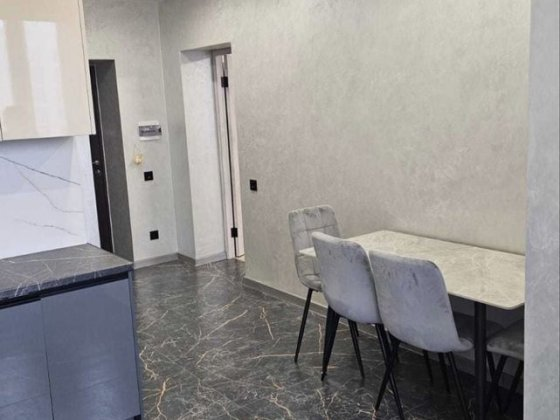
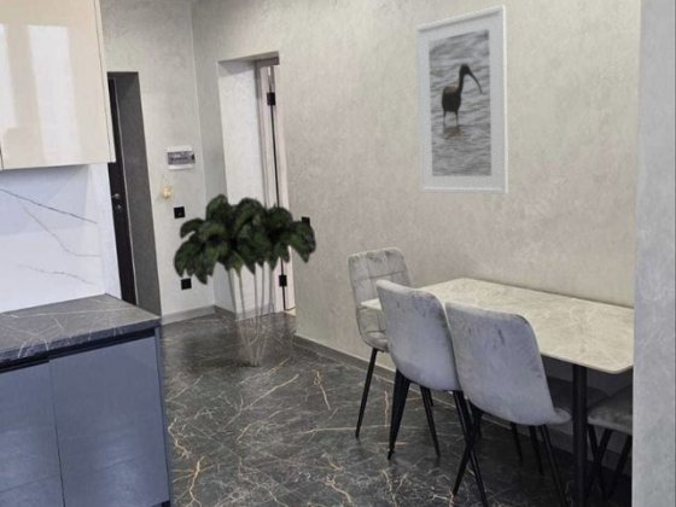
+ indoor plant [173,193,317,367]
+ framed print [415,5,509,196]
